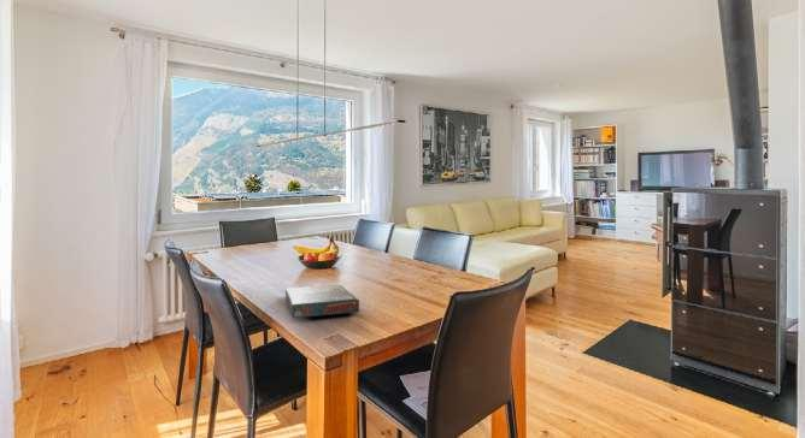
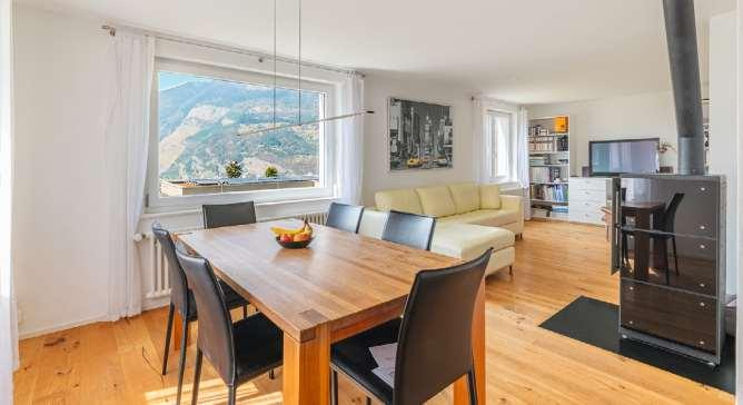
- board game [284,284,360,319]
